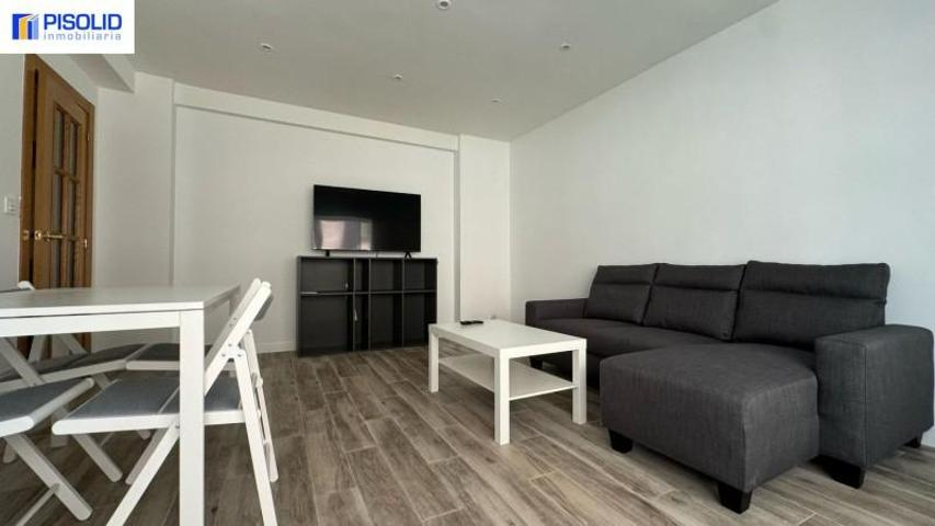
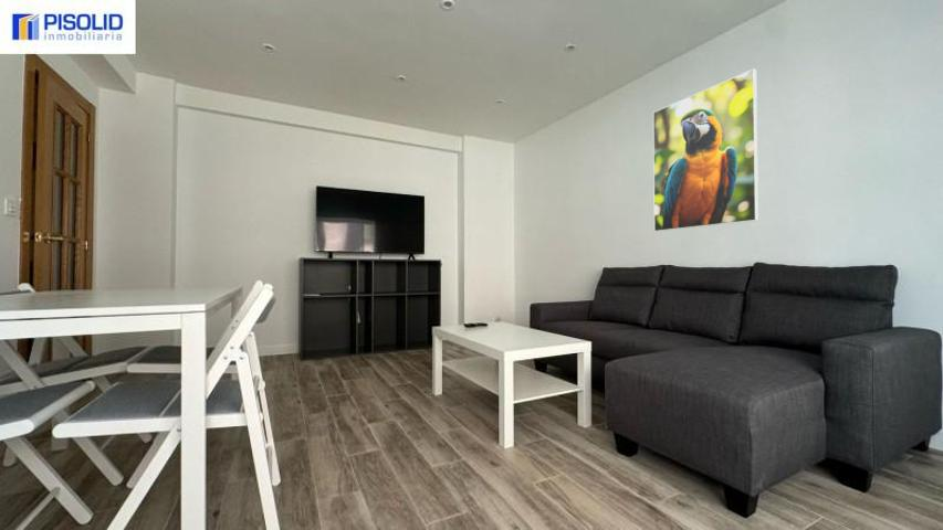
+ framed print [652,67,759,233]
